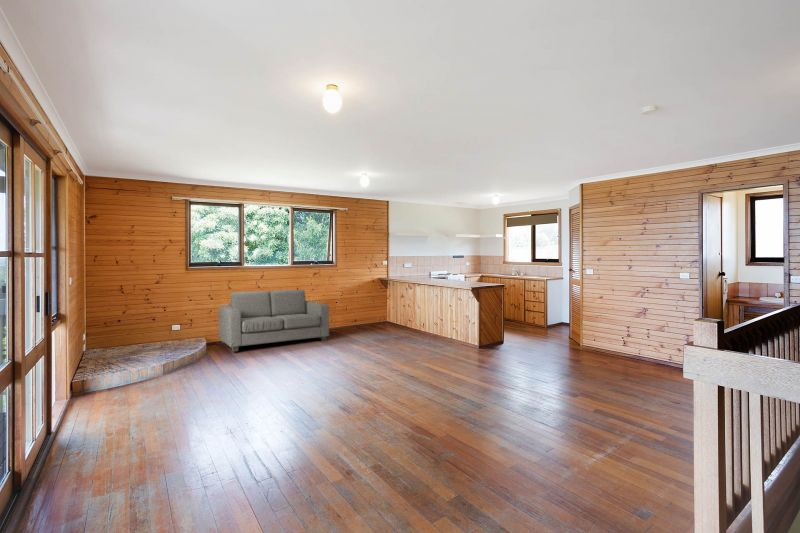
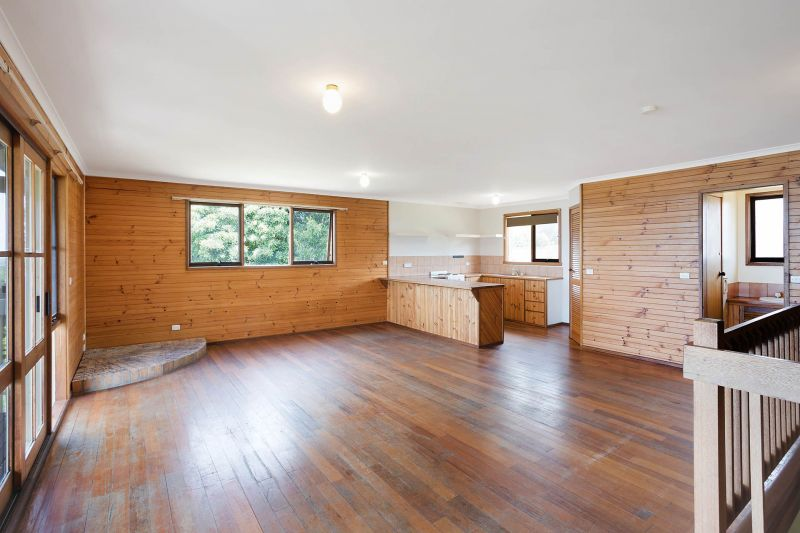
- sofa [218,289,330,352]
